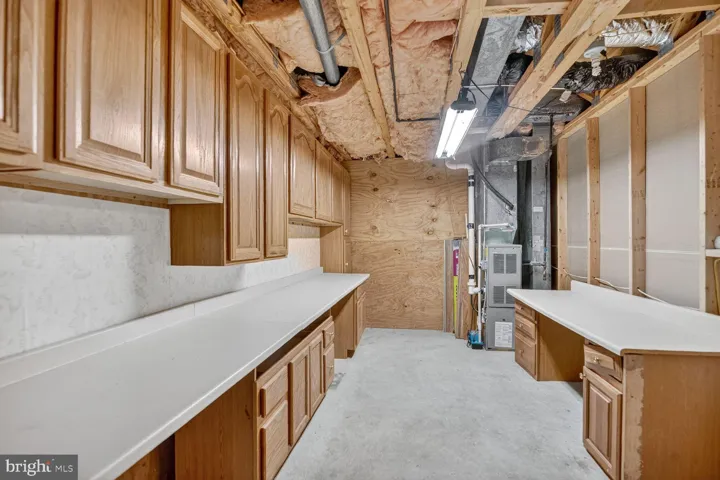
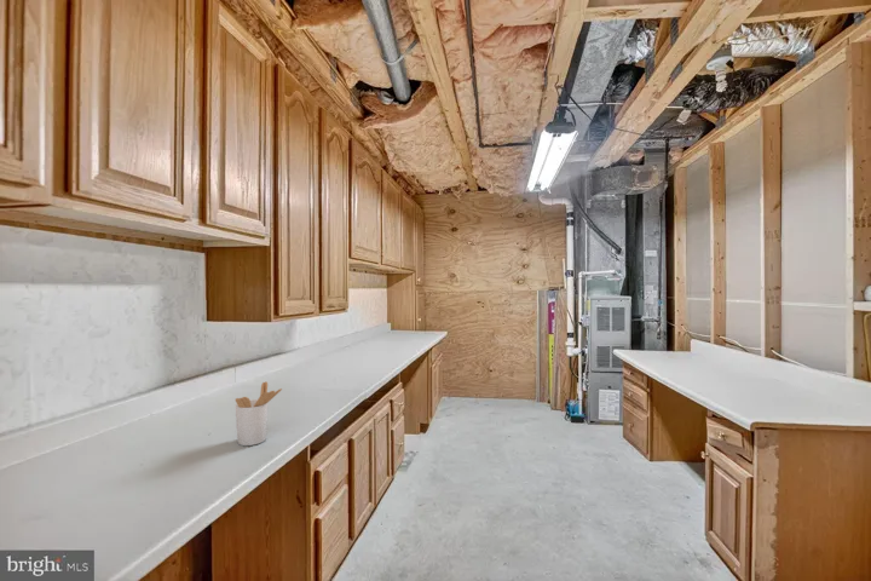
+ utensil holder [233,380,283,447]
